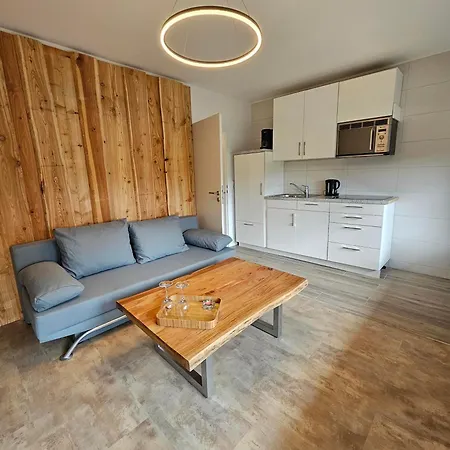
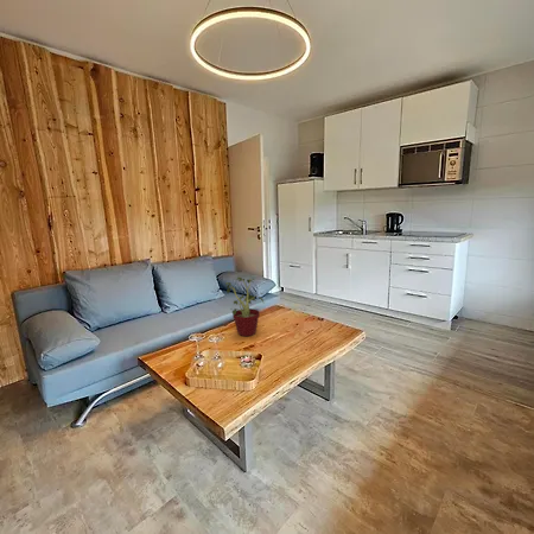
+ potted plant [224,276,265,337]
